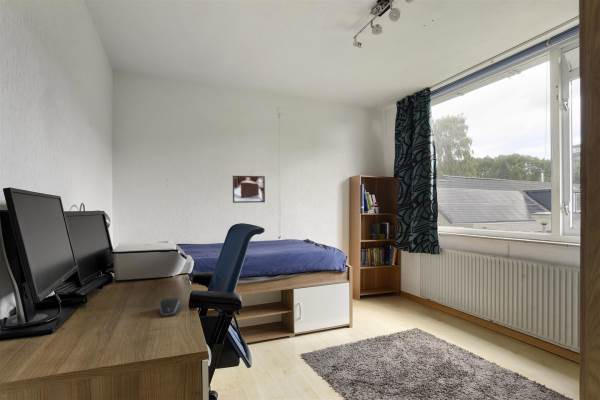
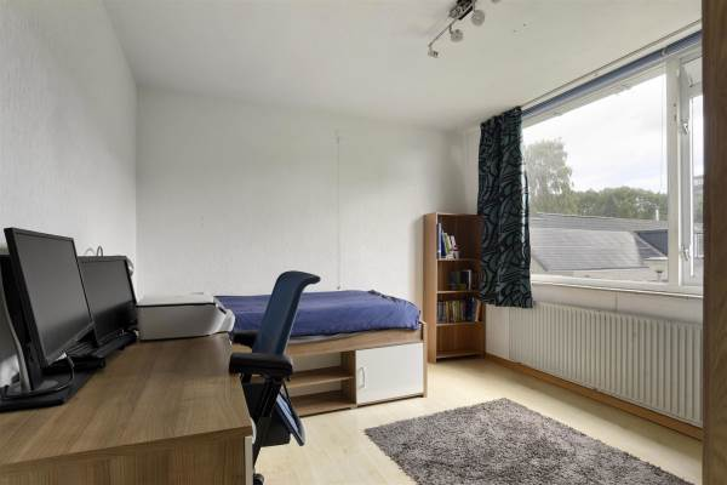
- computer mouse [158,297,181,318]
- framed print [232,175,266,204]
